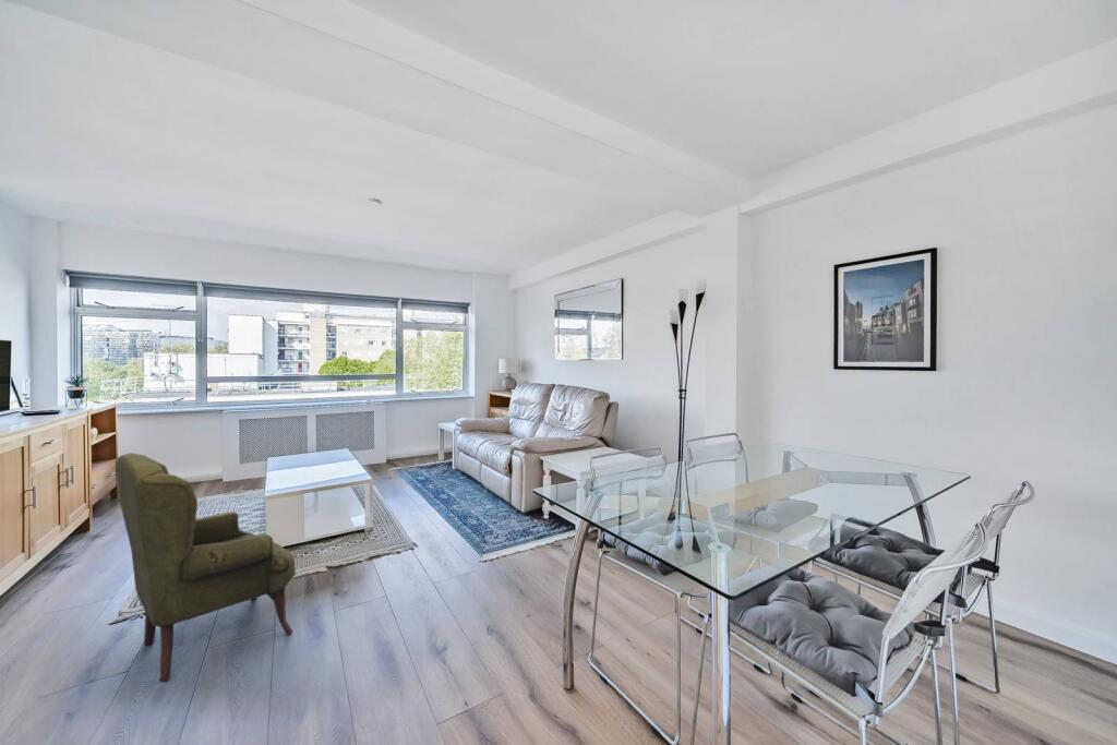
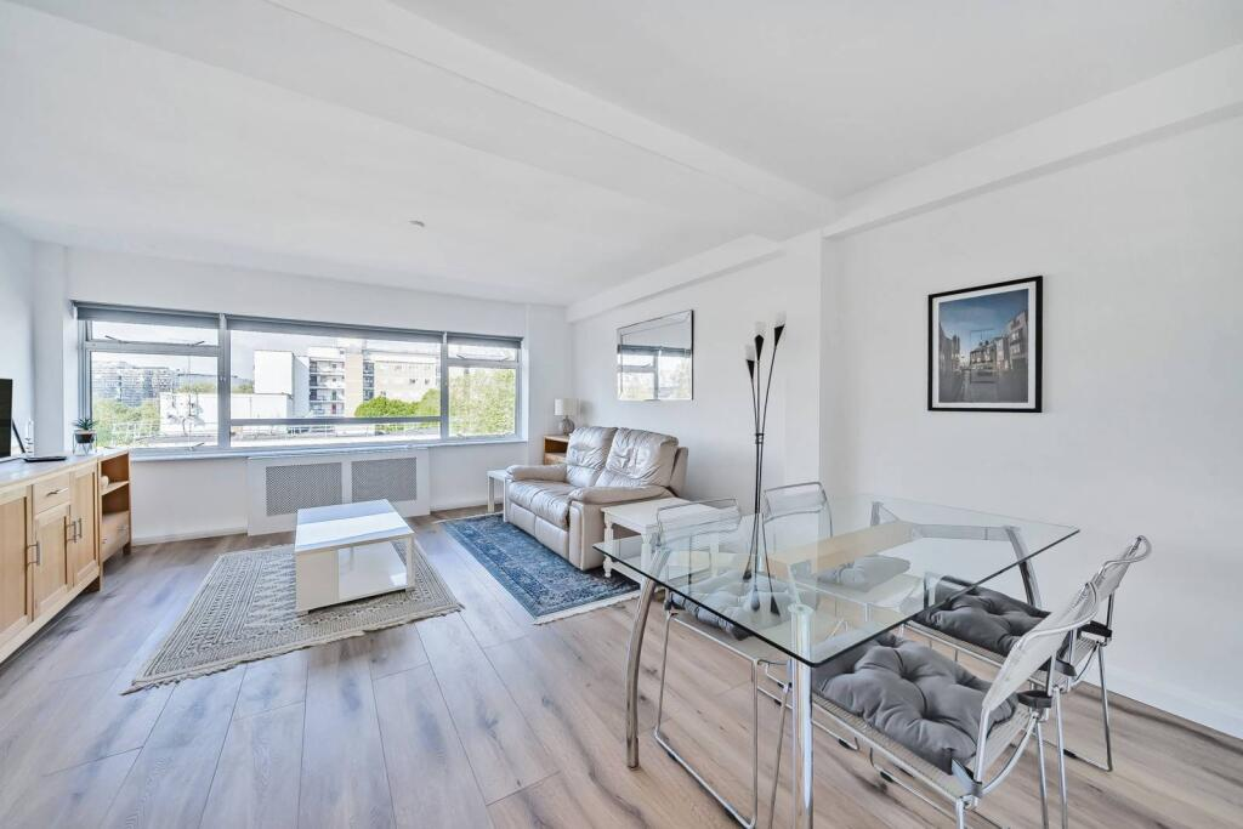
- armchair [115,452,297,683]
